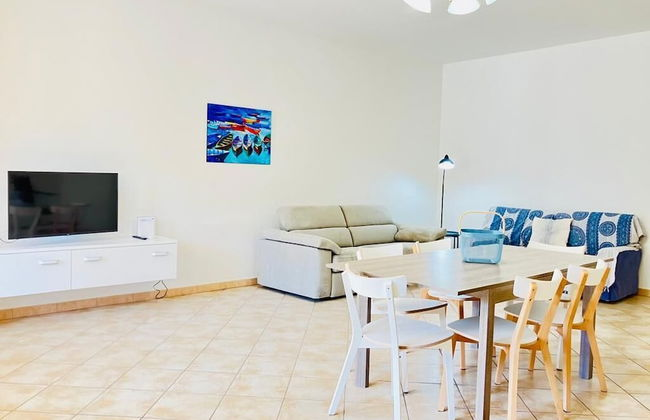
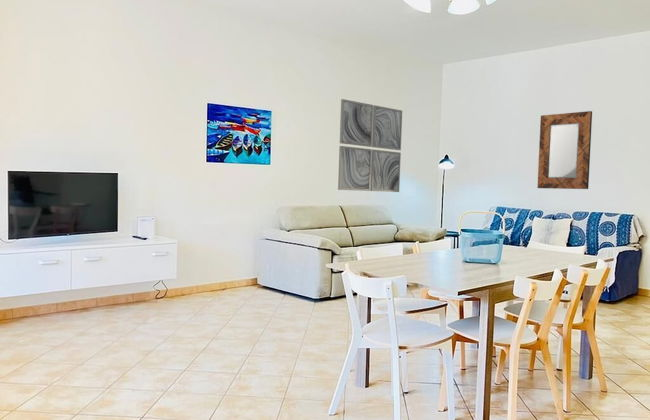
+ wall art [337,98,403,193]
+ home mirror [536,110,593,190]
